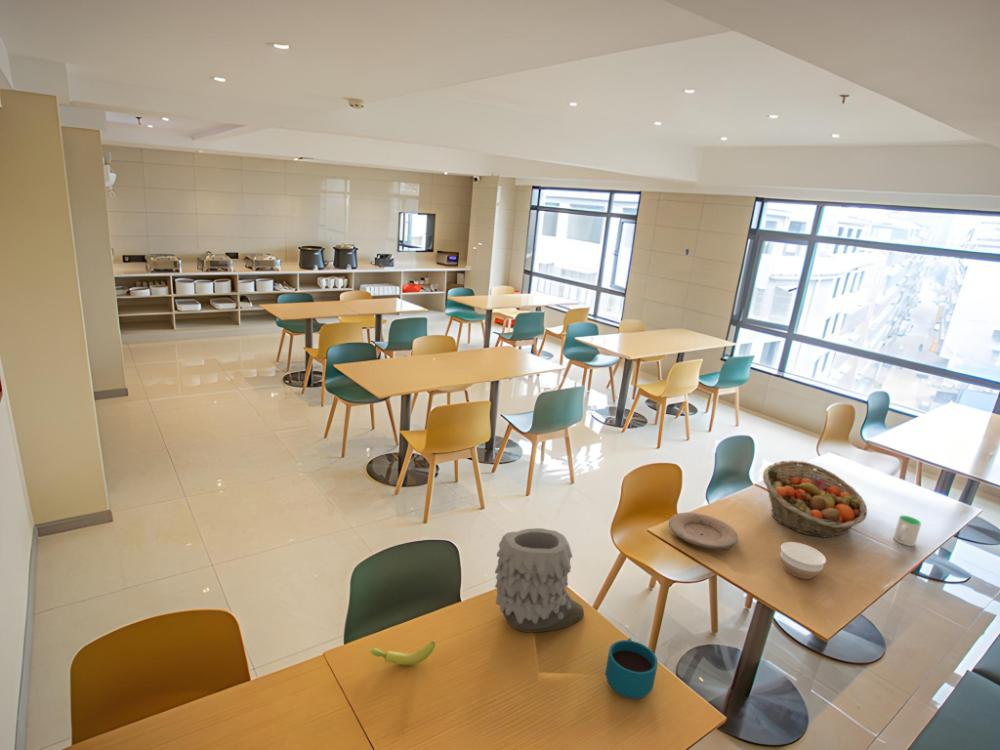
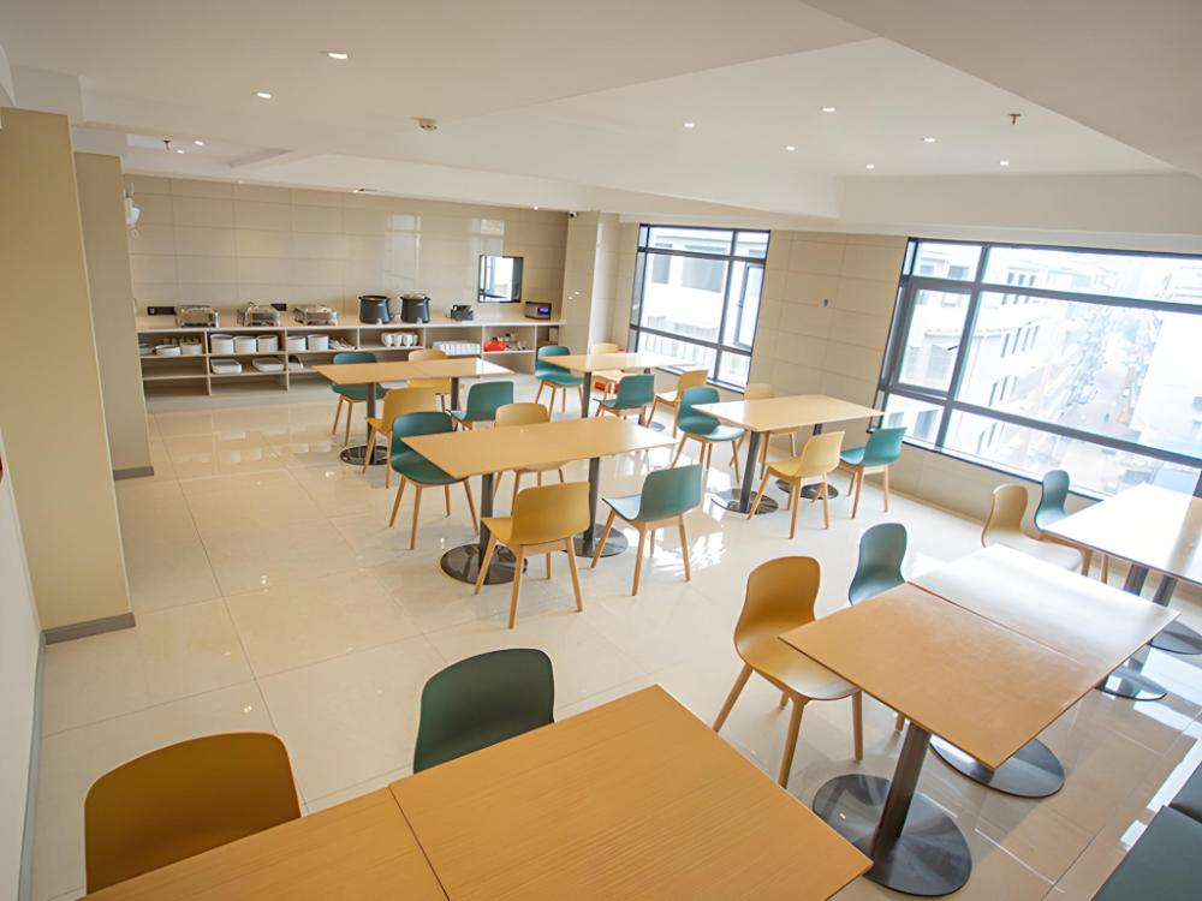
- cup [605,637,659,700]
- banana [369,640,436,666]
- fruit basket [762,460,868,539]
- bowl [779,541,827,580]
- mug [892,515,922,547]
- vase [494,527,585,633]
- plate [668,511,739,550]
